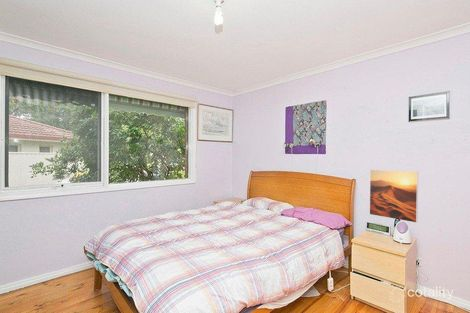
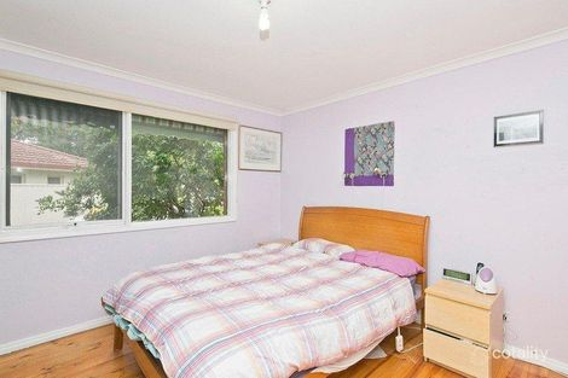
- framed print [368,168,419,224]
